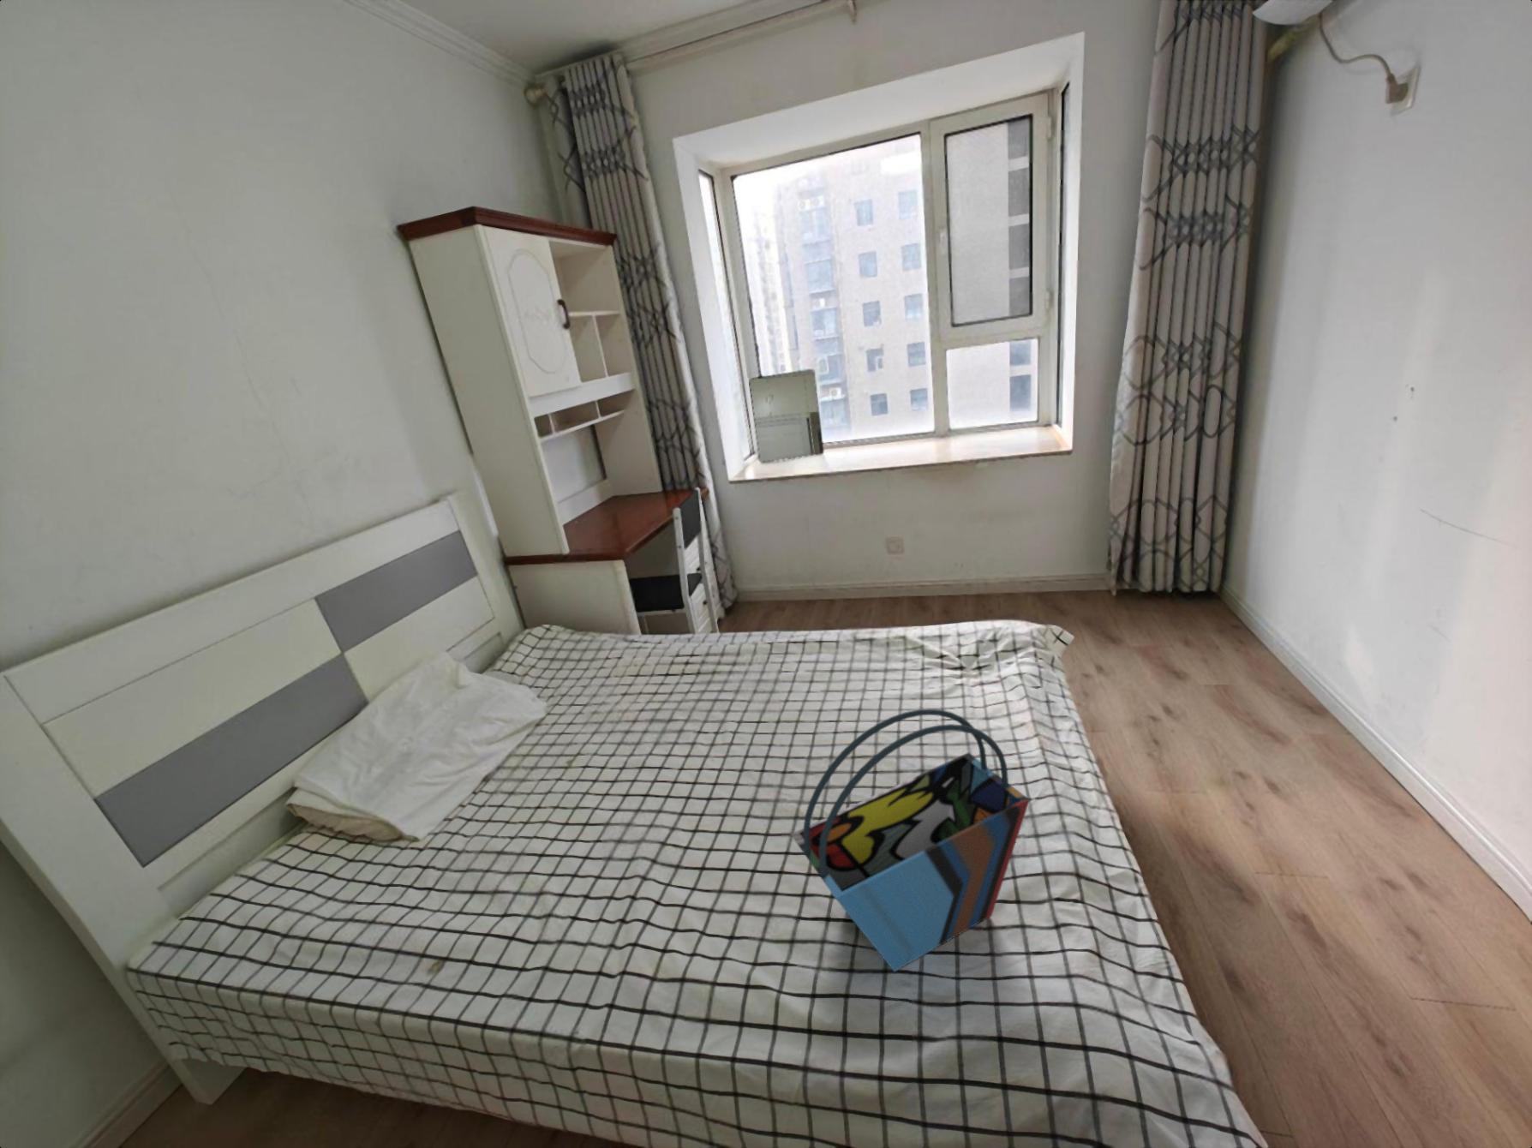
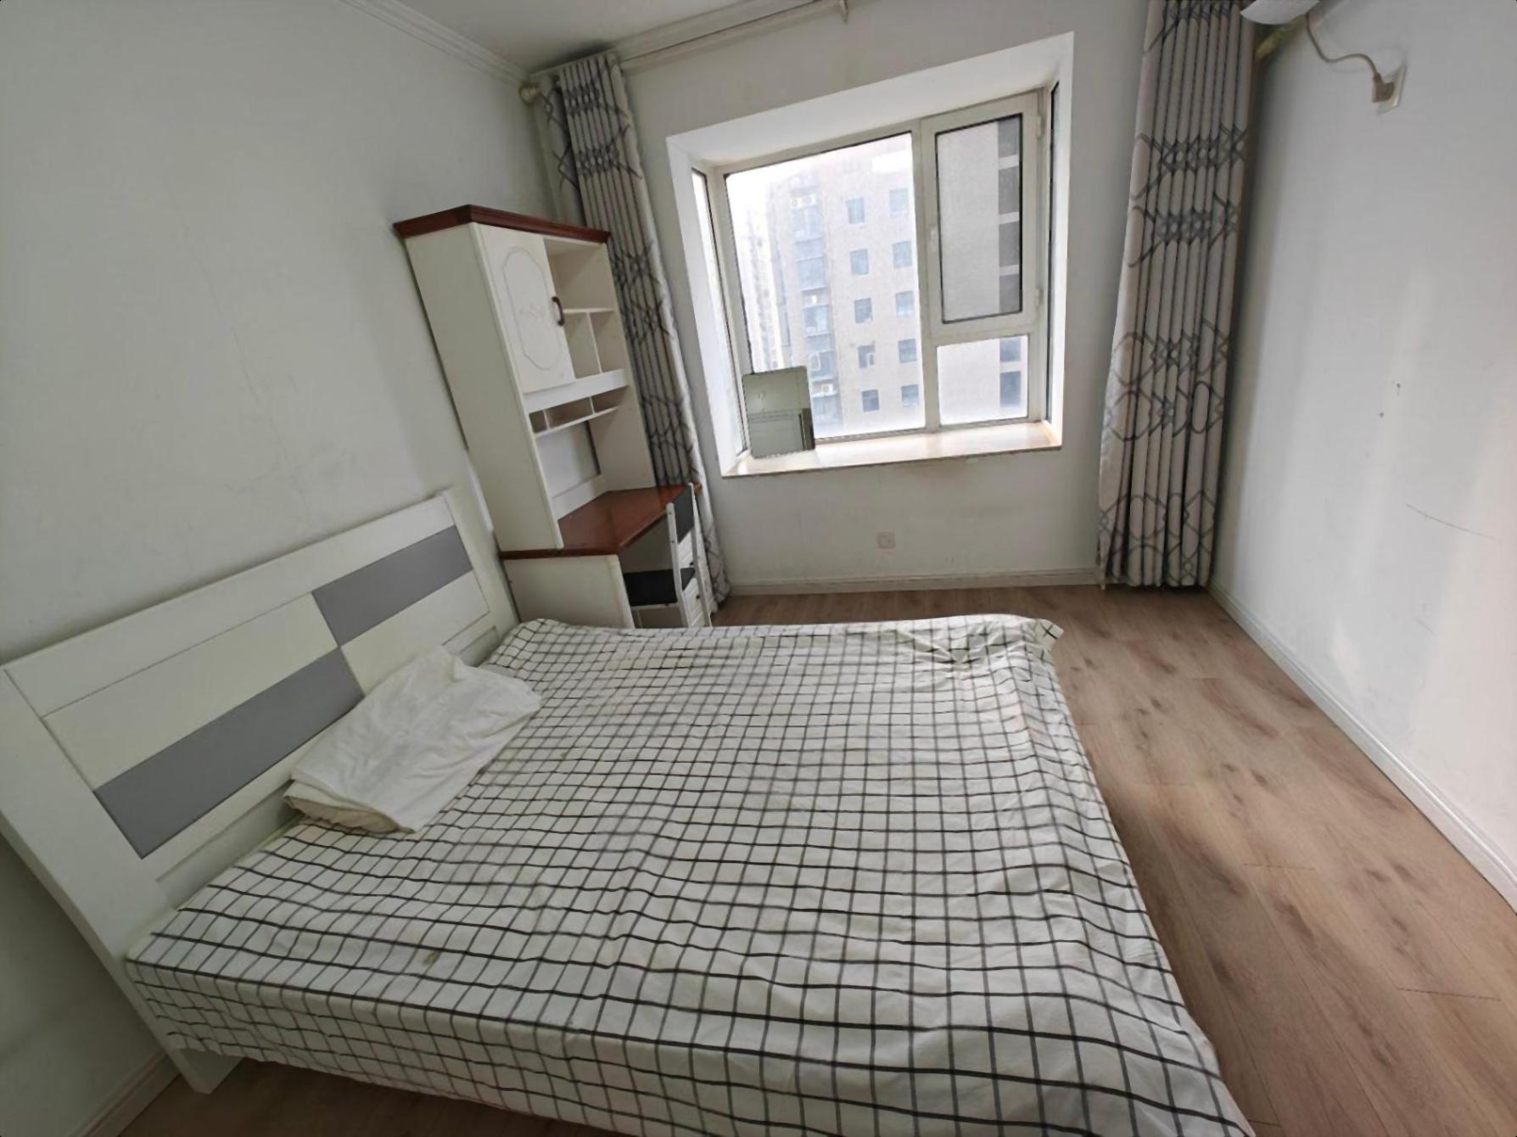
- tote bag [790,708,1030,972]
